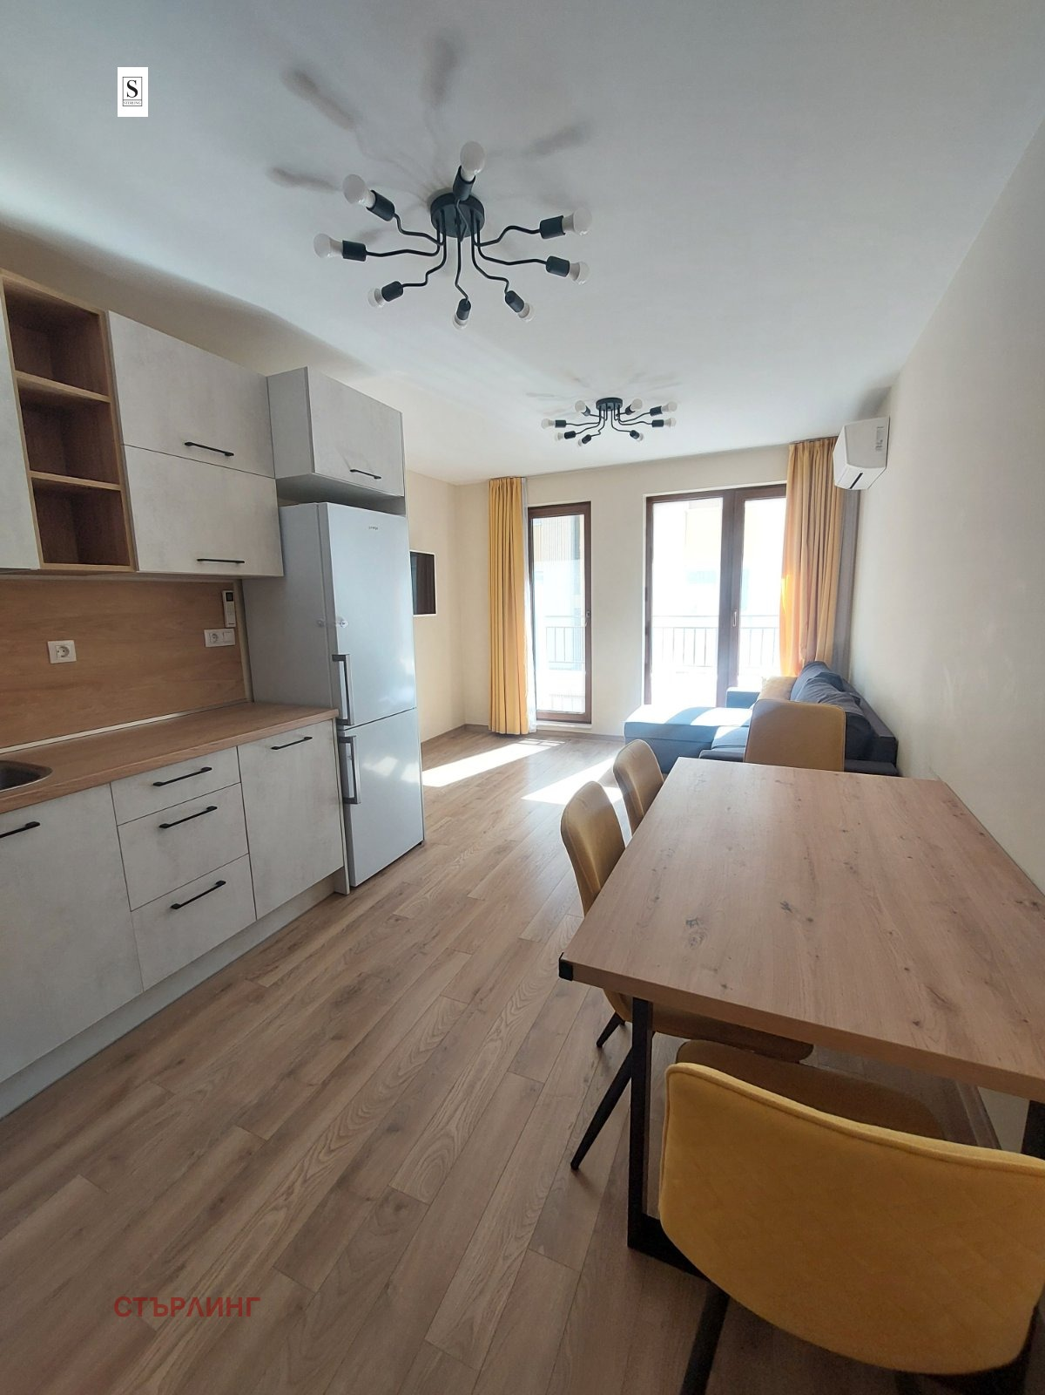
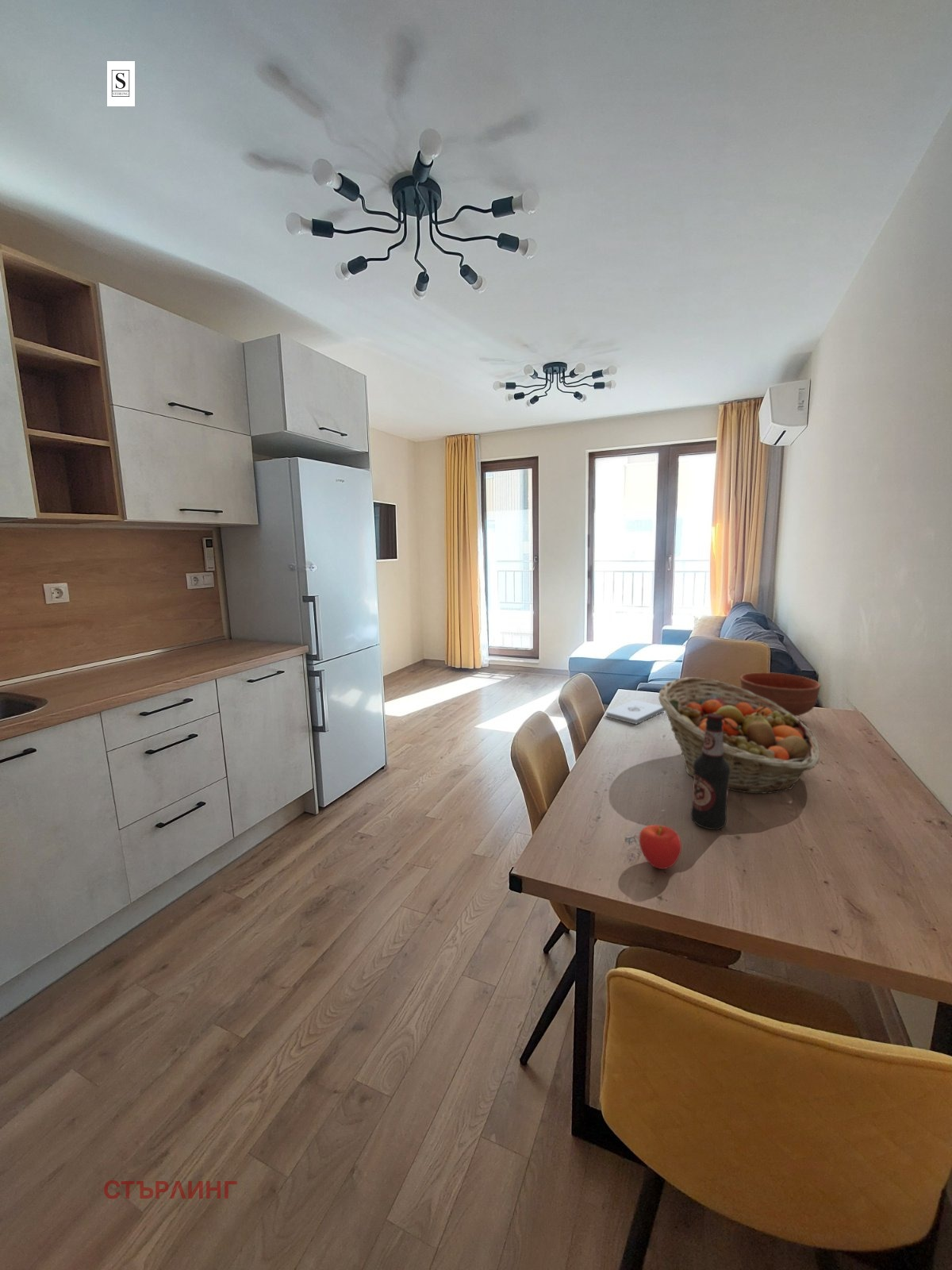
+ apple [639,824,682,870]
+ notepad [605,699,666,725]
+ fruit basket [658,676,820,795]
+ bottle [690,714,730,830]
+ bowl [739,672,821,717]
